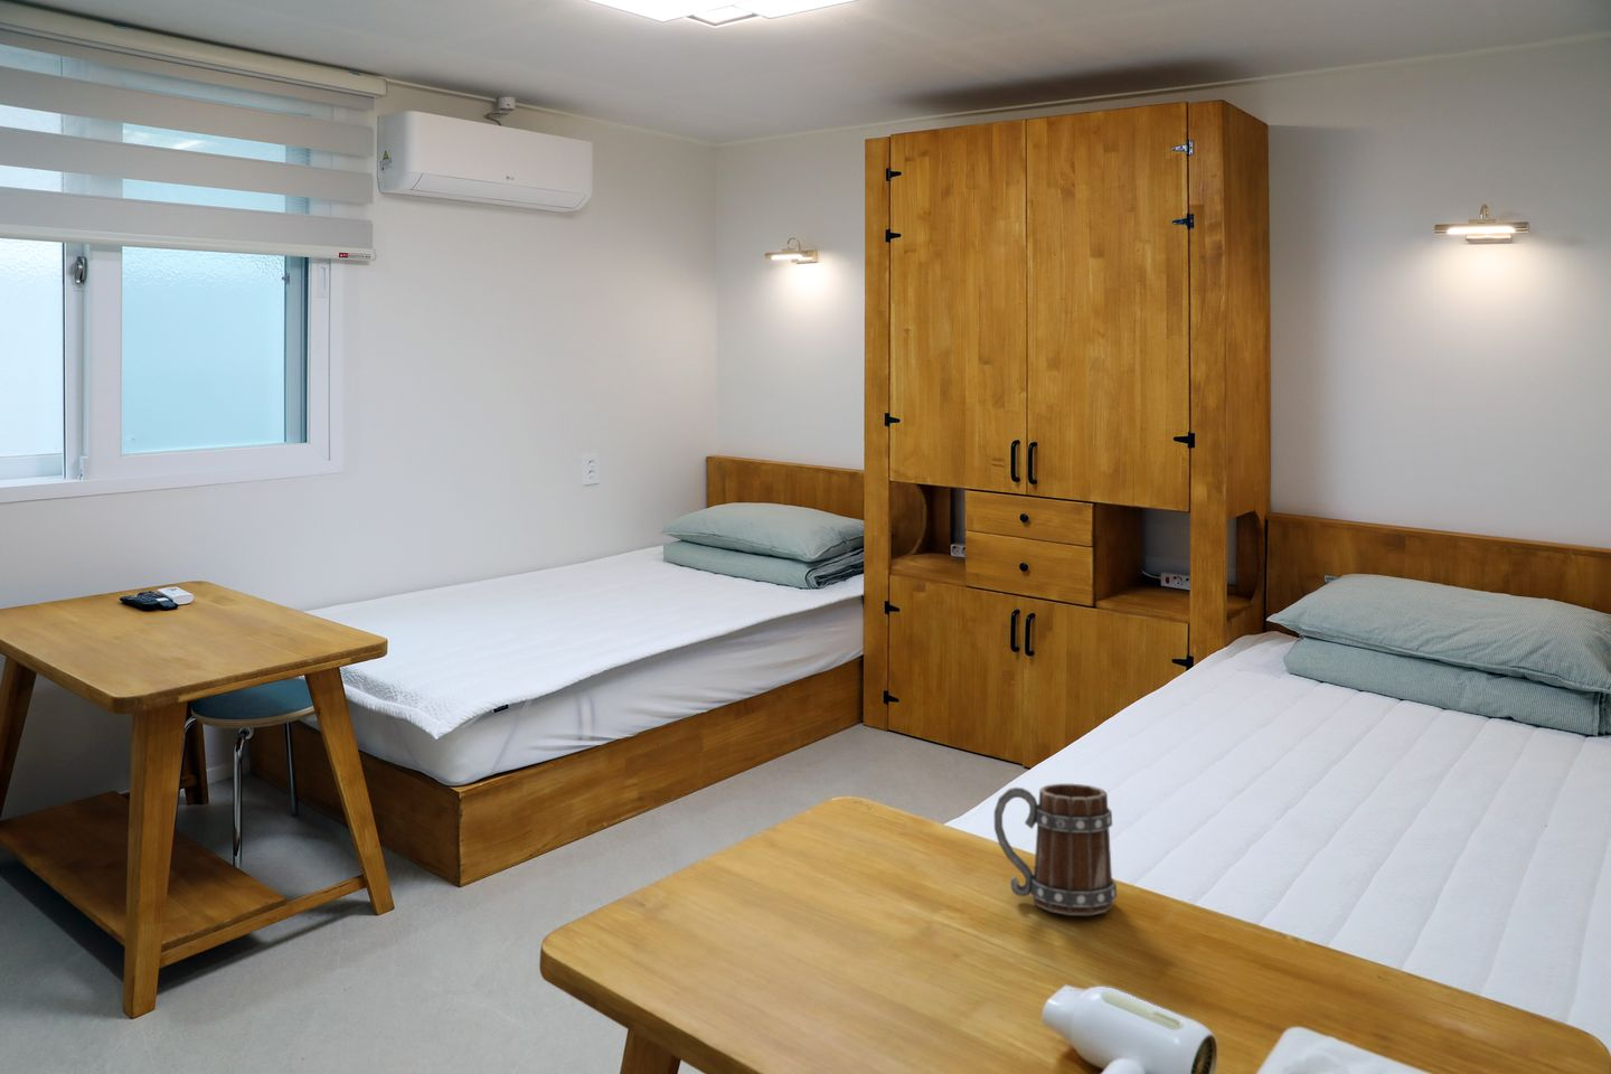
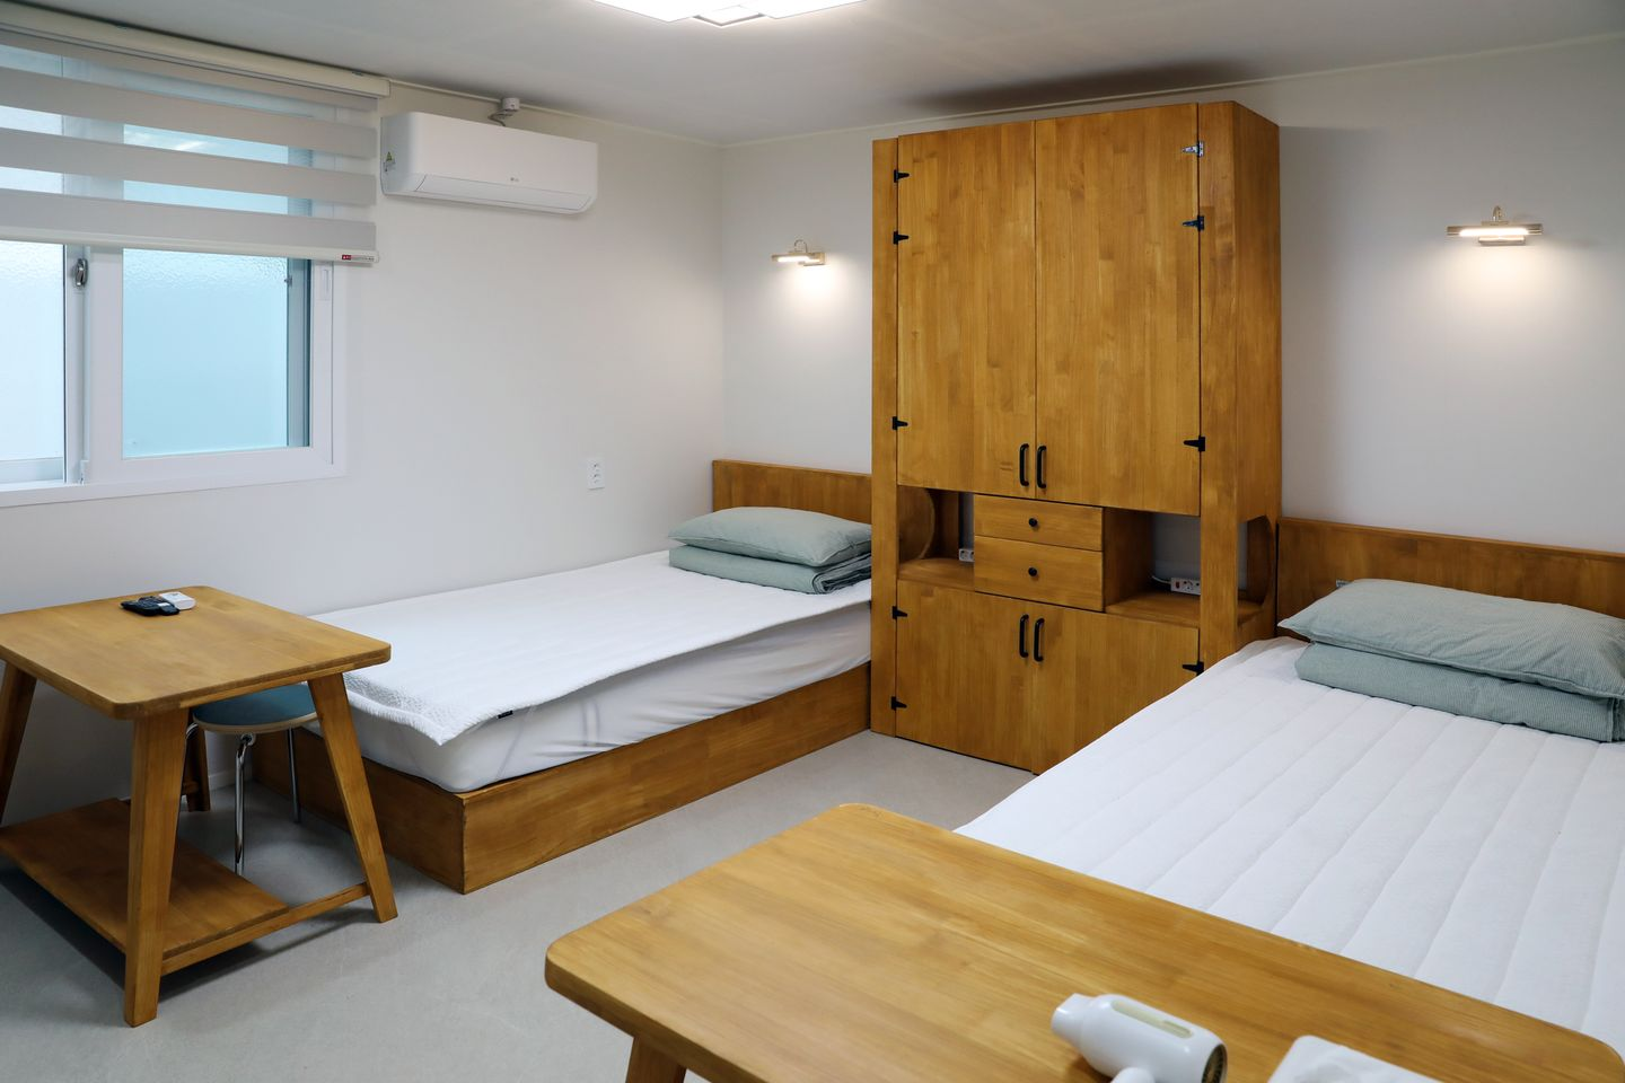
- mug [994,783,1117,916]
